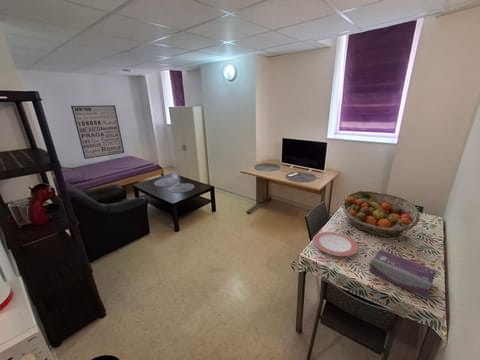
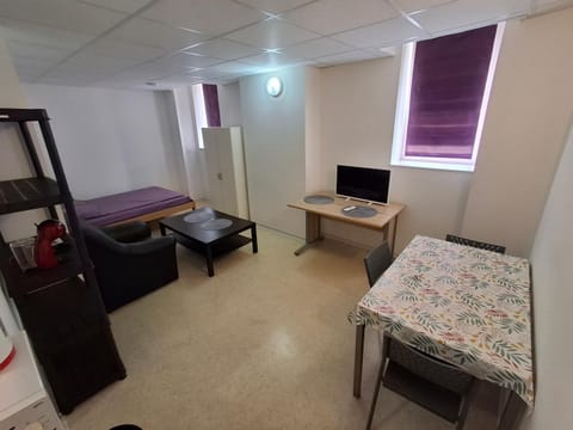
- fruit basket [340,190,421,238]
- plate [312,231,359,257]
- wall art [70,104,125,160]
- tissue box [368,248,437,300]
